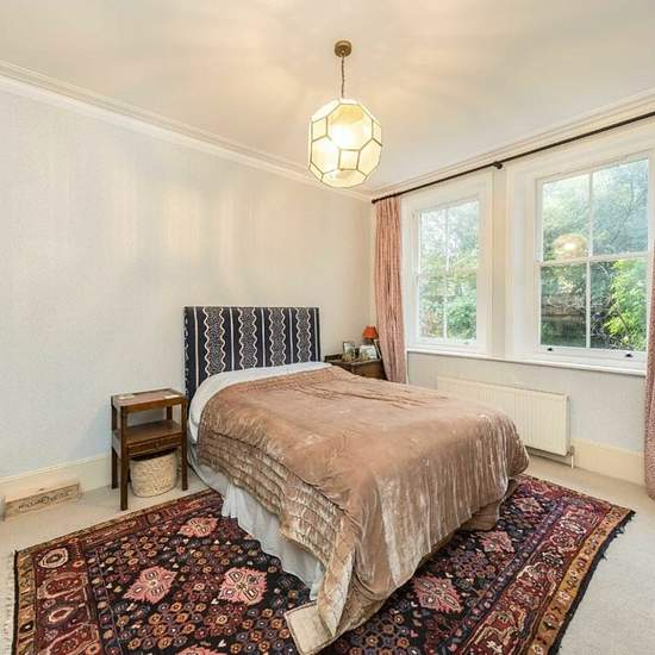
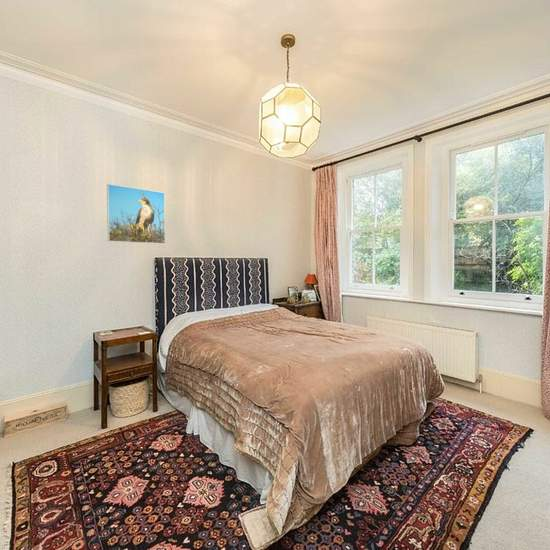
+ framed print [106,183,166,245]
